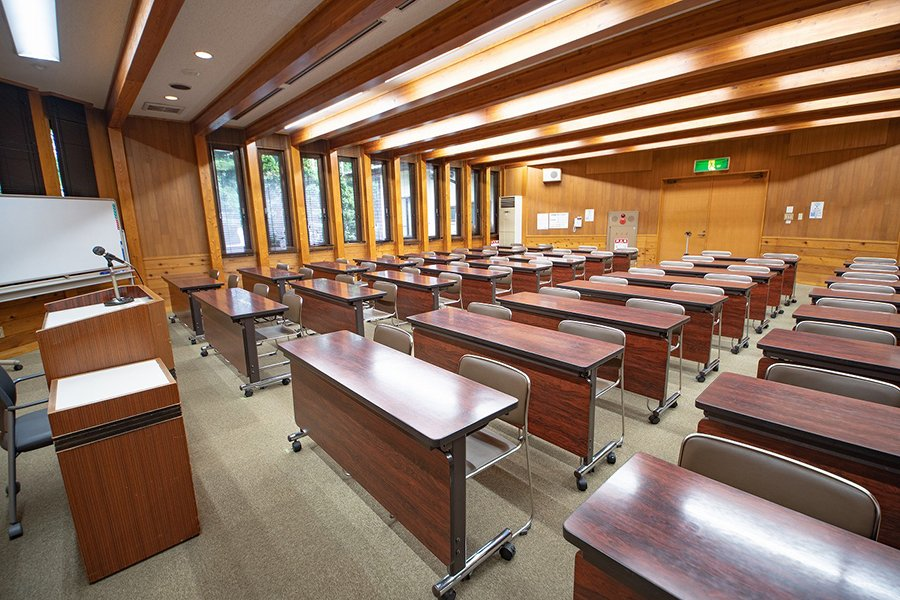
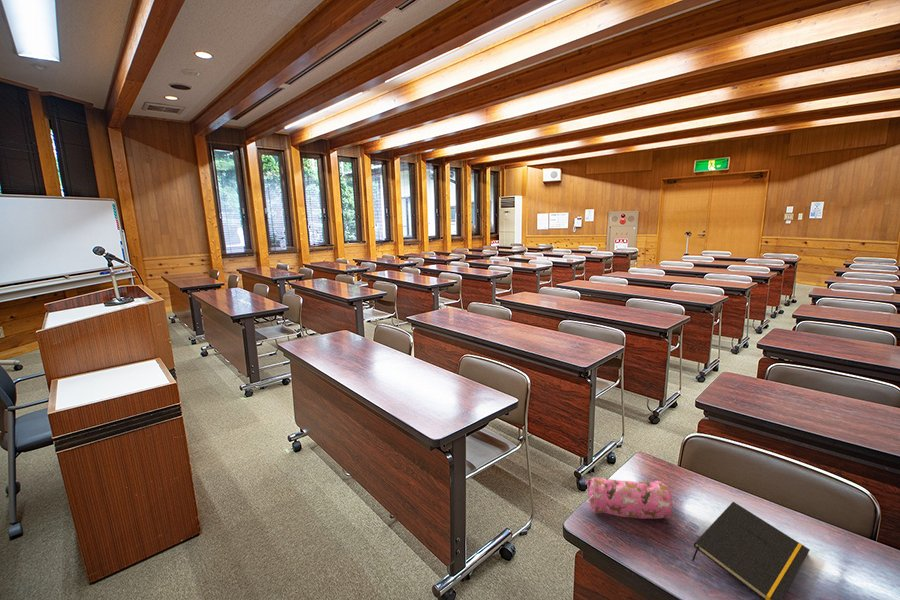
+ pencil case [585,476,674,520]
+ notepad [691,501,811,600]
